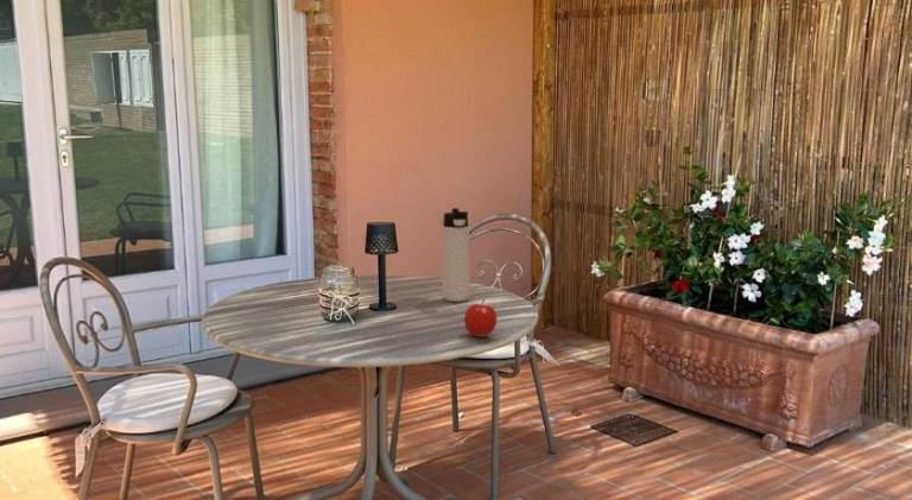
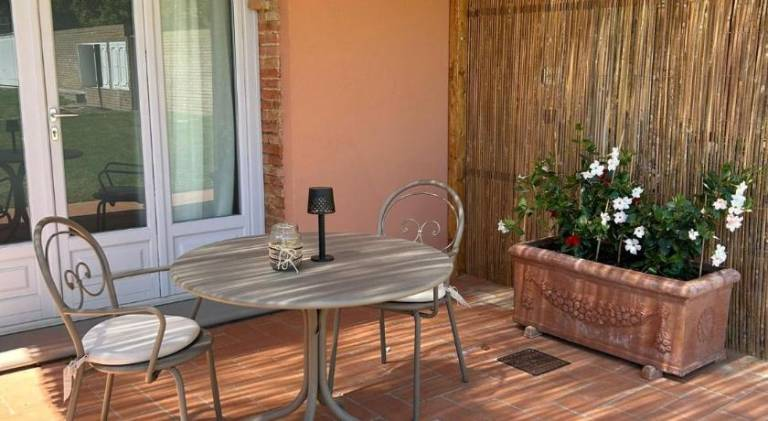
- thermos bottle [442,207,471,303]
- fruit [463,298,498,338]
